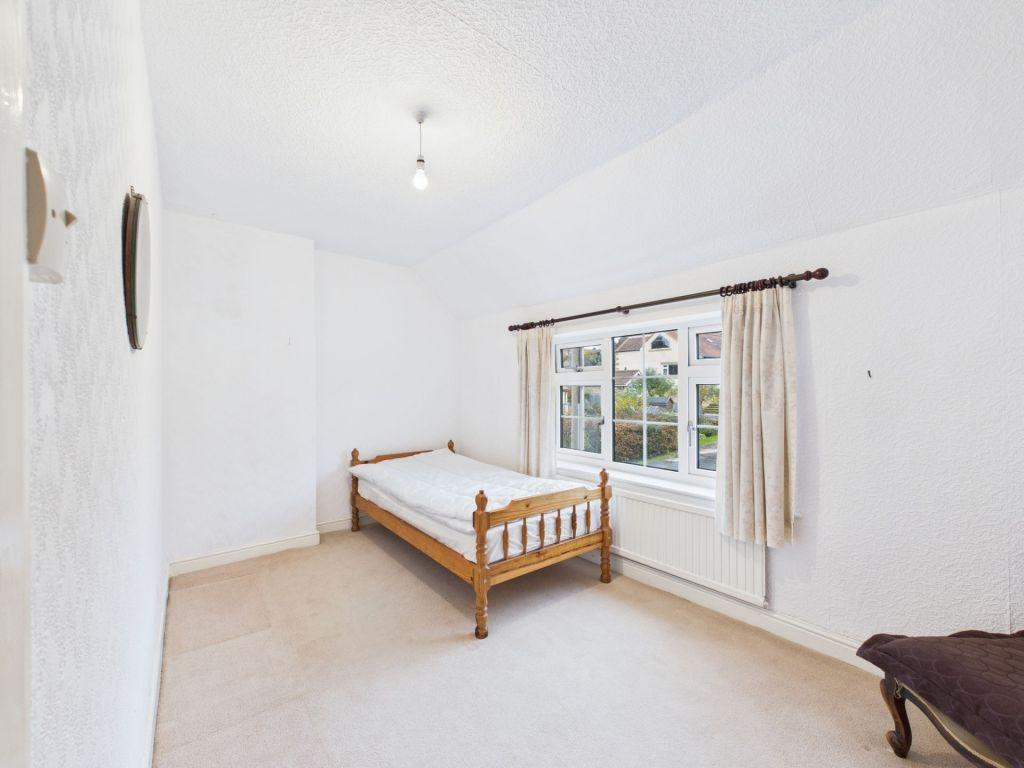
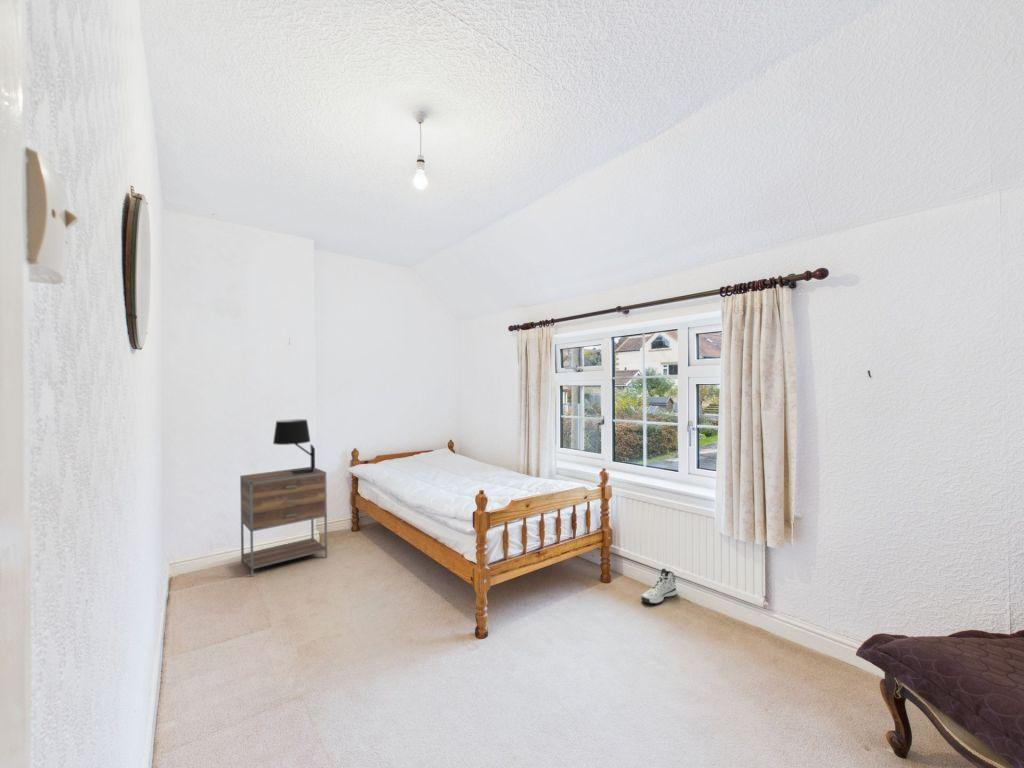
+ sneaker [640,568,678,605]
+ nightstand [239,466,328,578]
+ table lamp [272,418,316,475]
